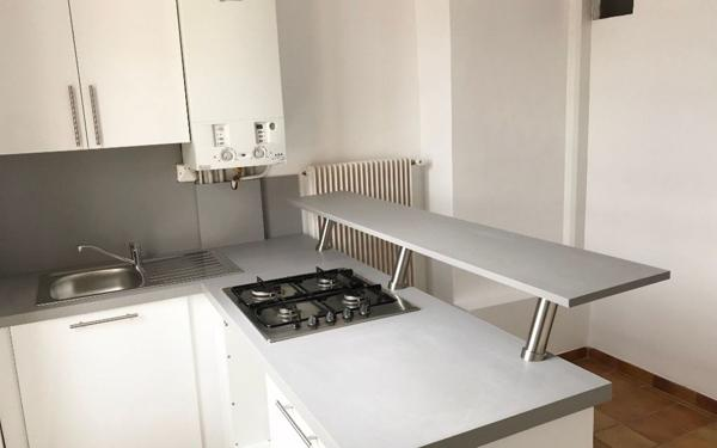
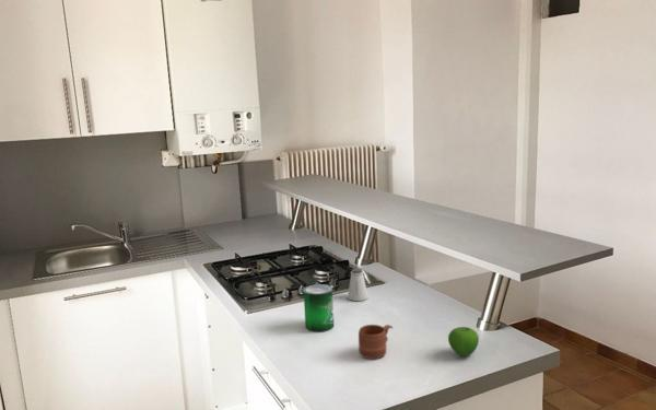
+ saltshaker [347,268,370,302]
+ mug [358,324,394,360]
+ beverage can [303,283,335,332]
+ apple [447,326,480,358]
